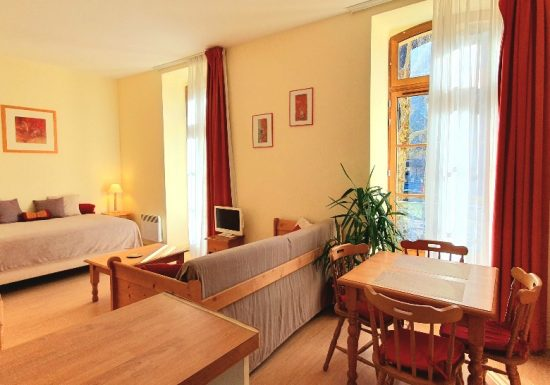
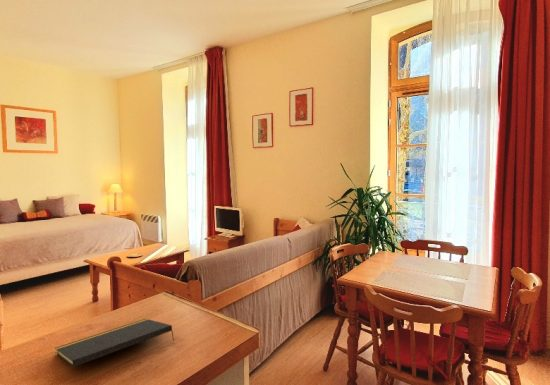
+ notepad [54,318,175,368]
